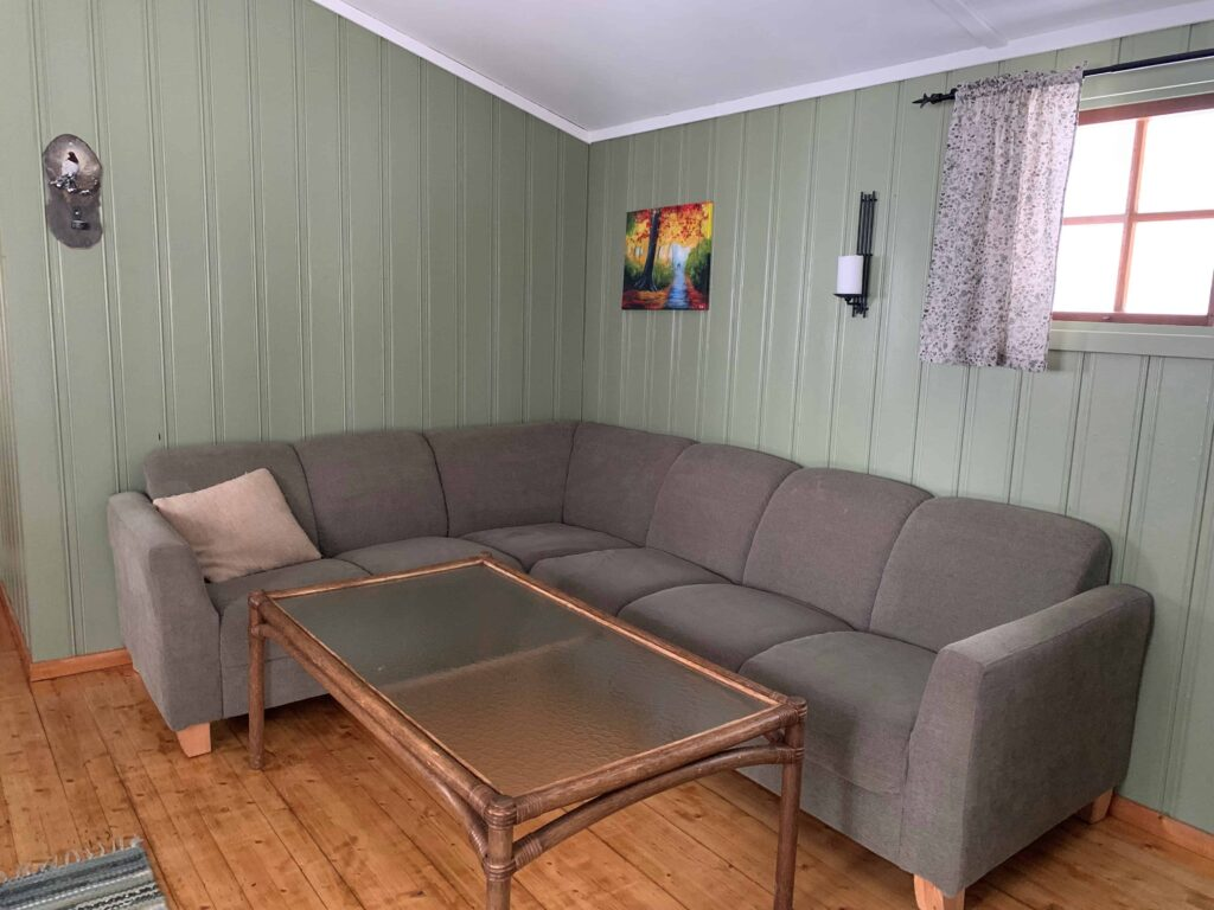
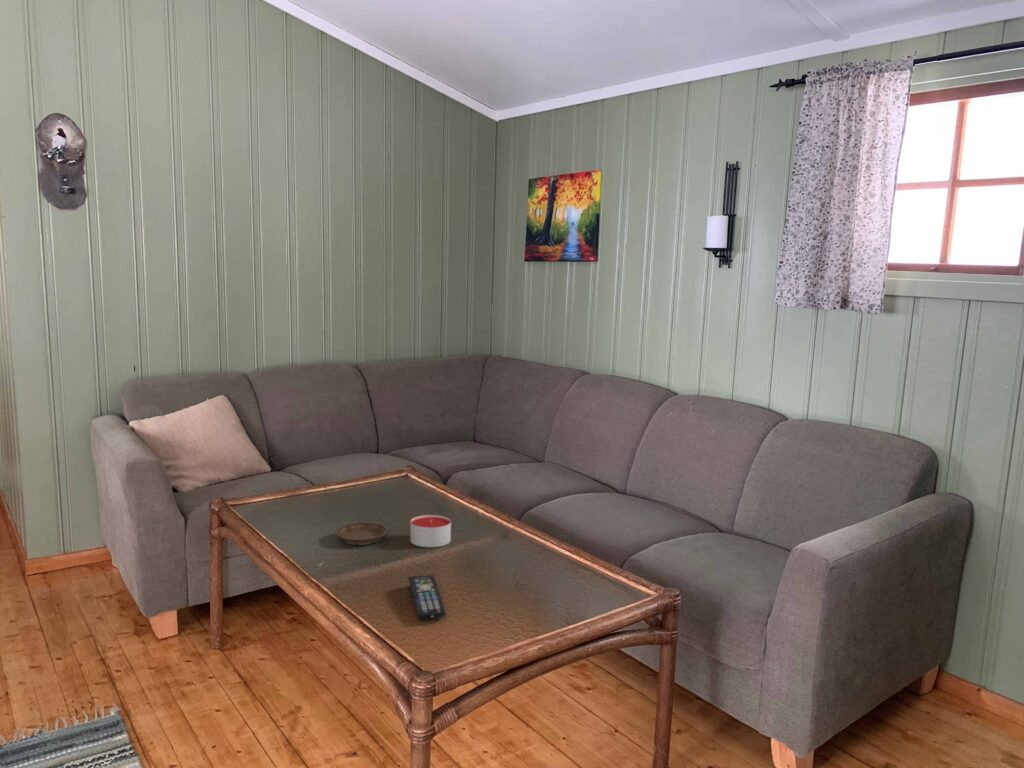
+ saucer [335,522,388,546]
+ remote control [407,574,447,620]
+ candle [409,514,452,548]
